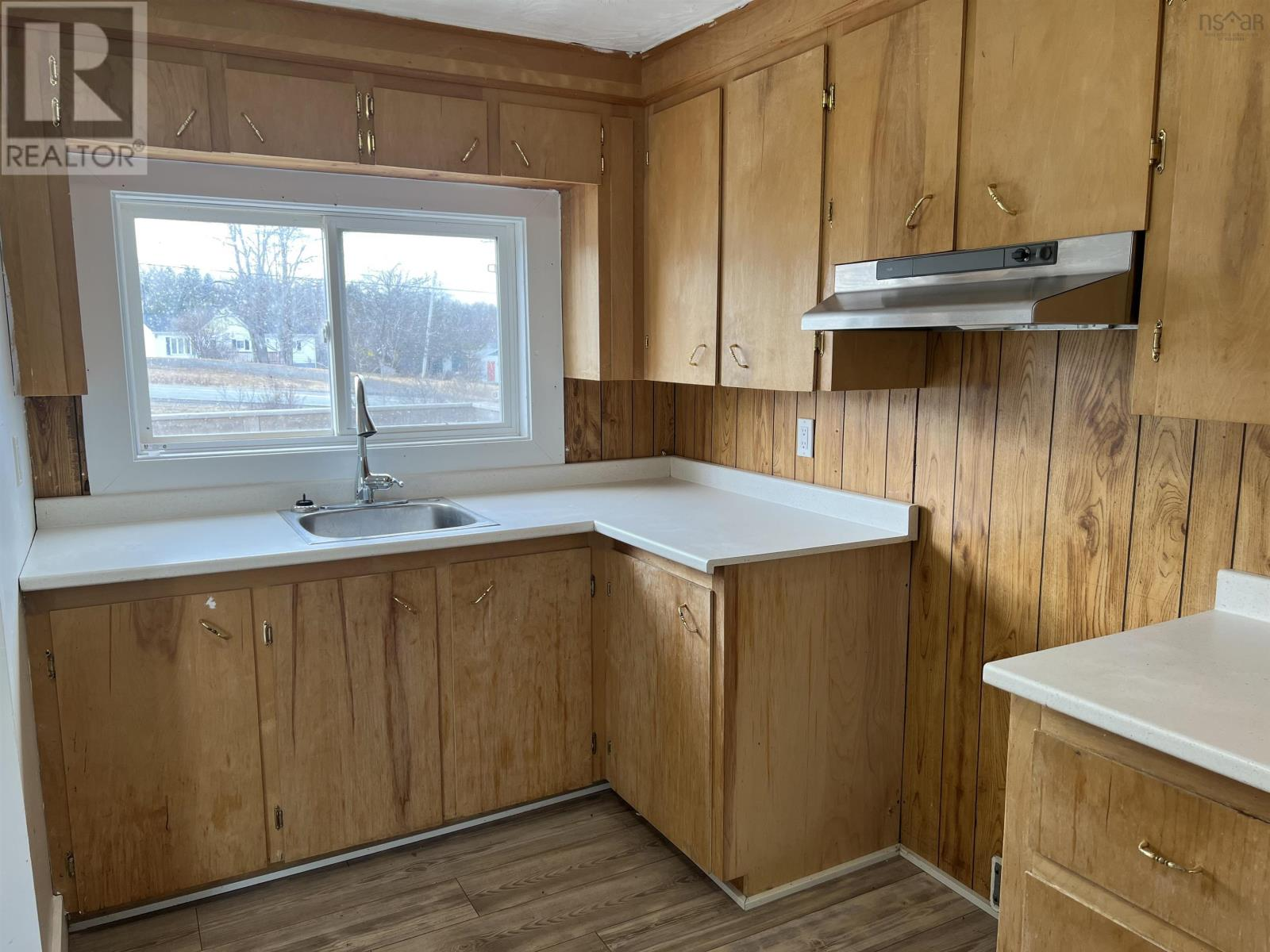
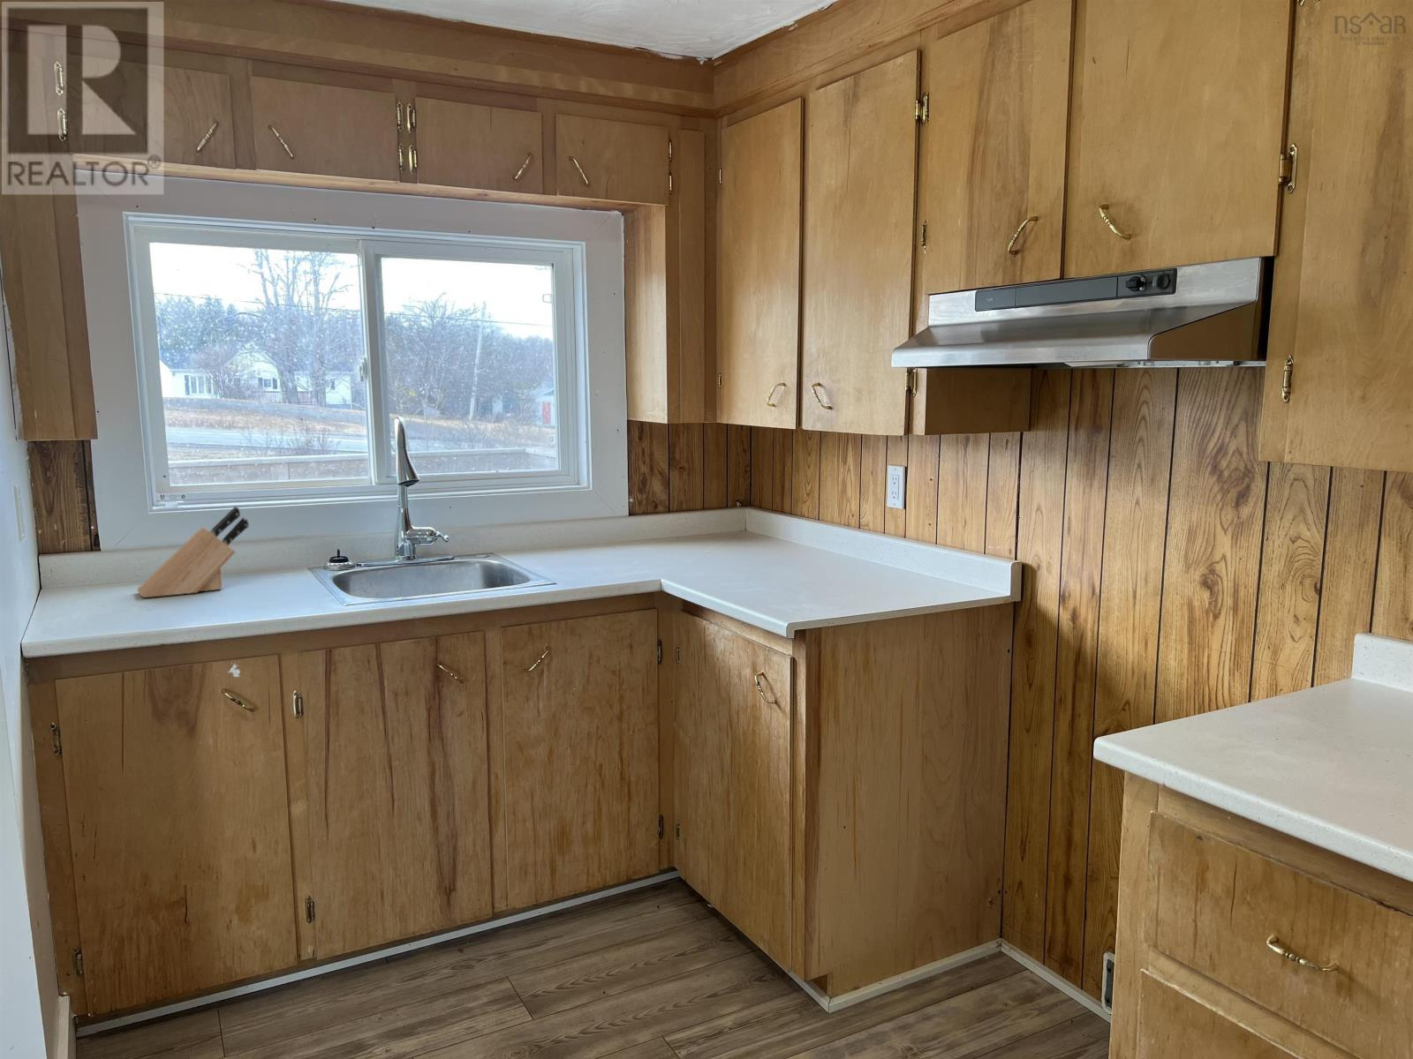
+ knife block [136,506,250,598]
